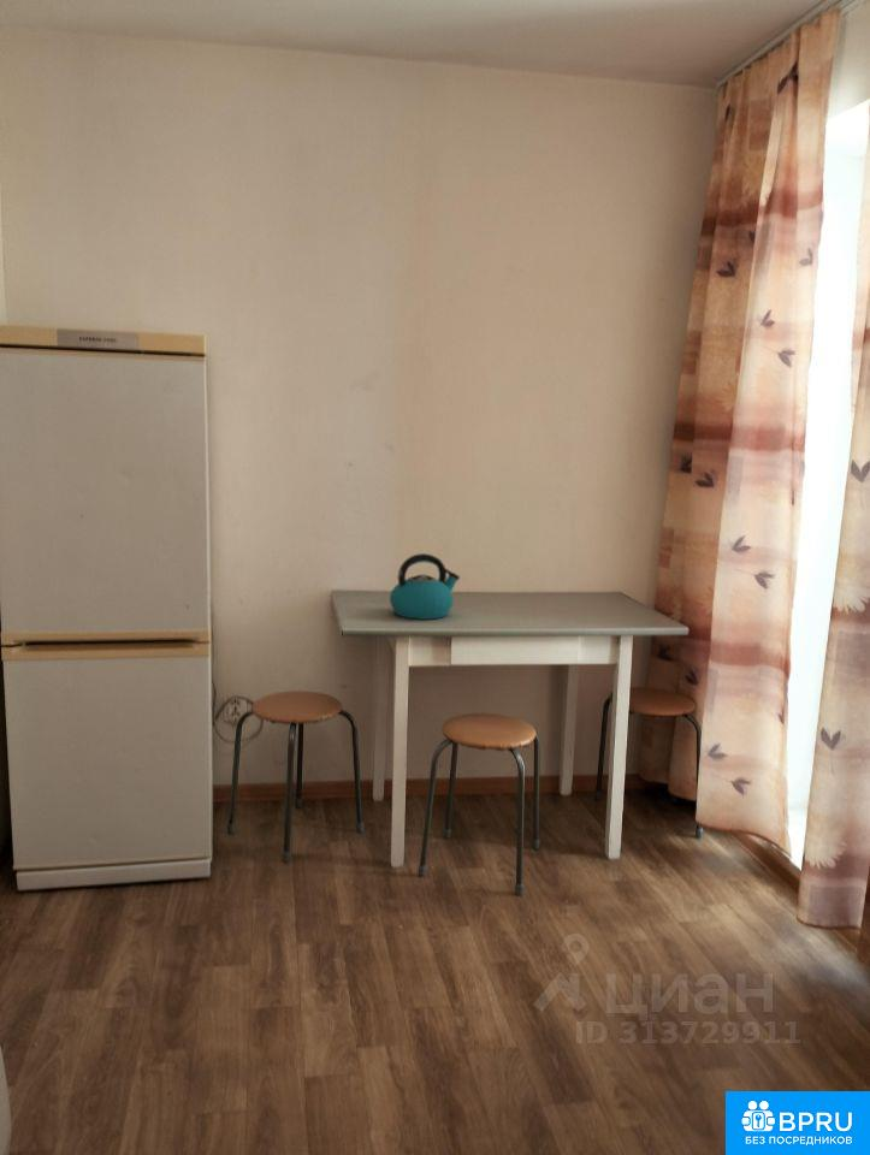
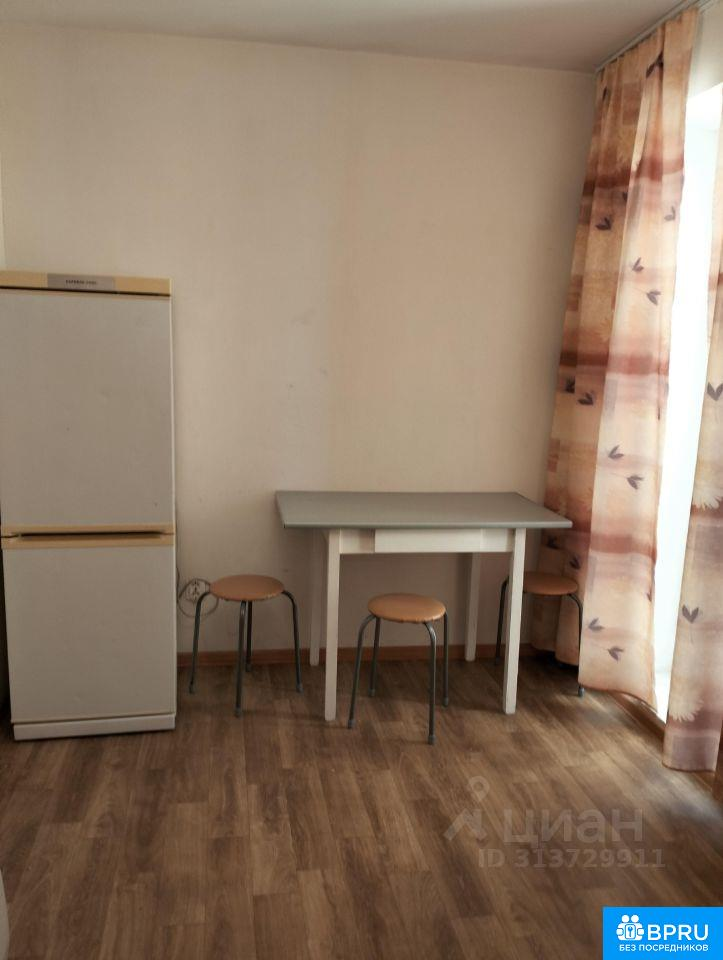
- kettle [389,552,461,621]
